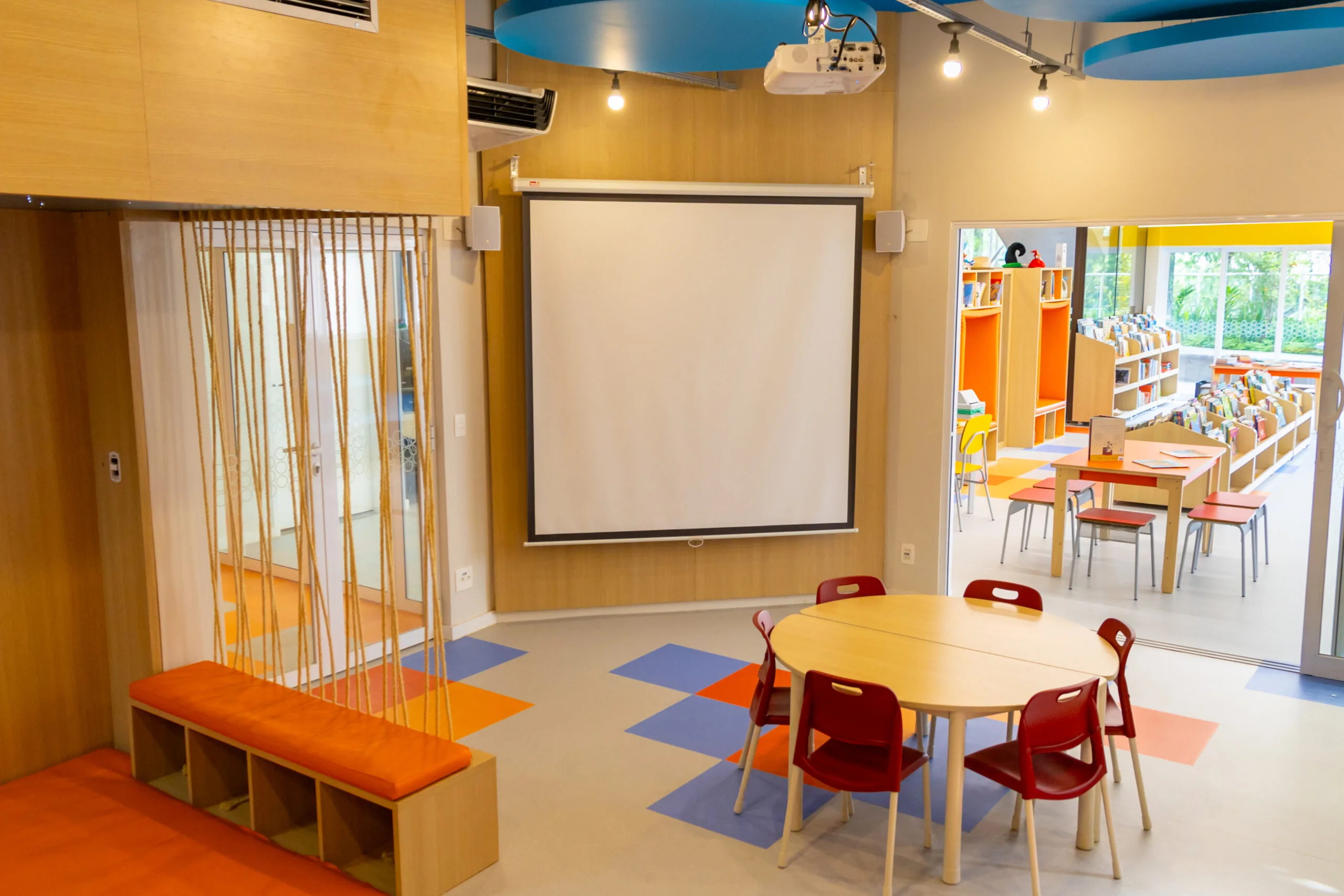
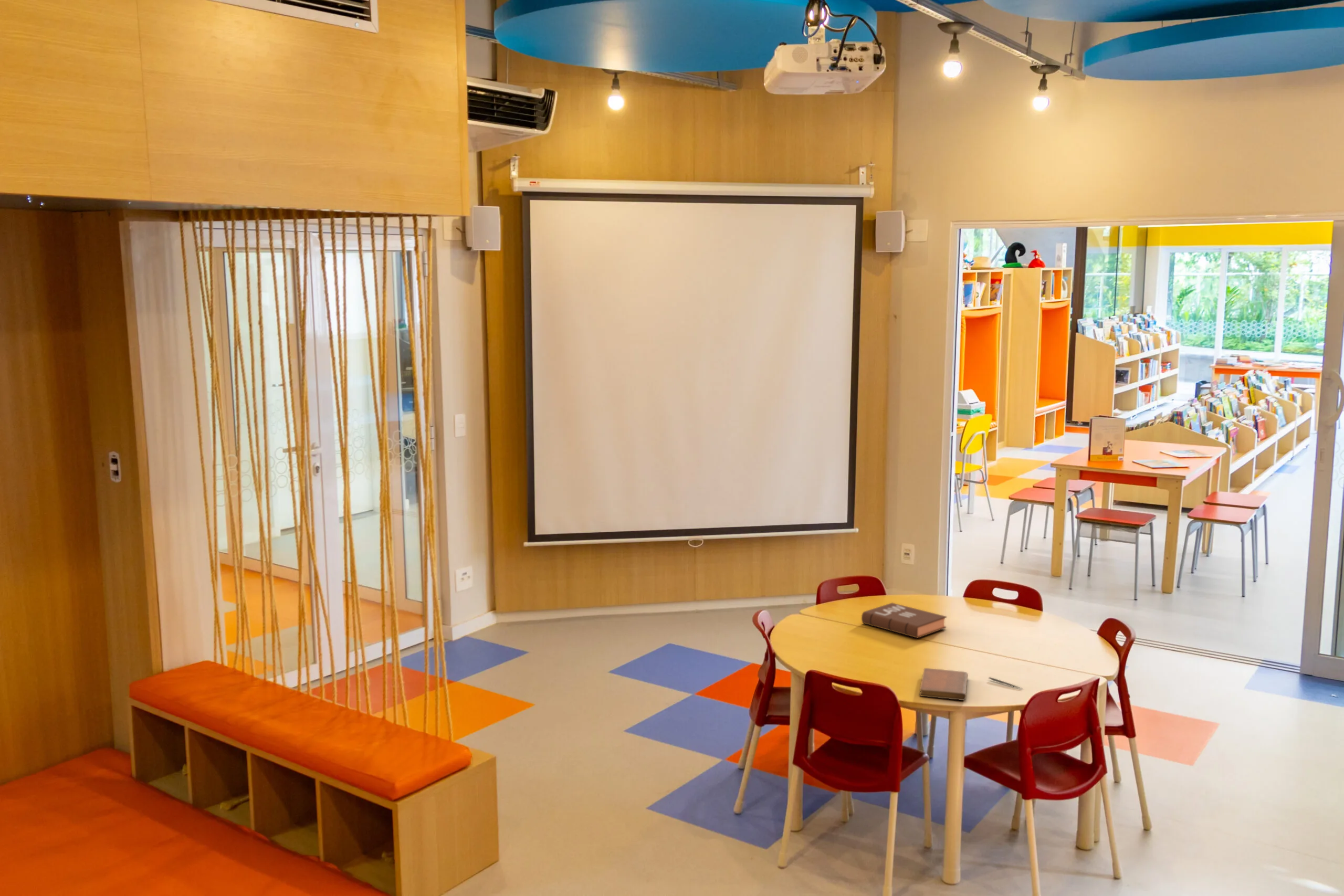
+ pen [989,677,1024,690]
+ book [861,602,947,639]
+ notebook [919,668,969,701]
